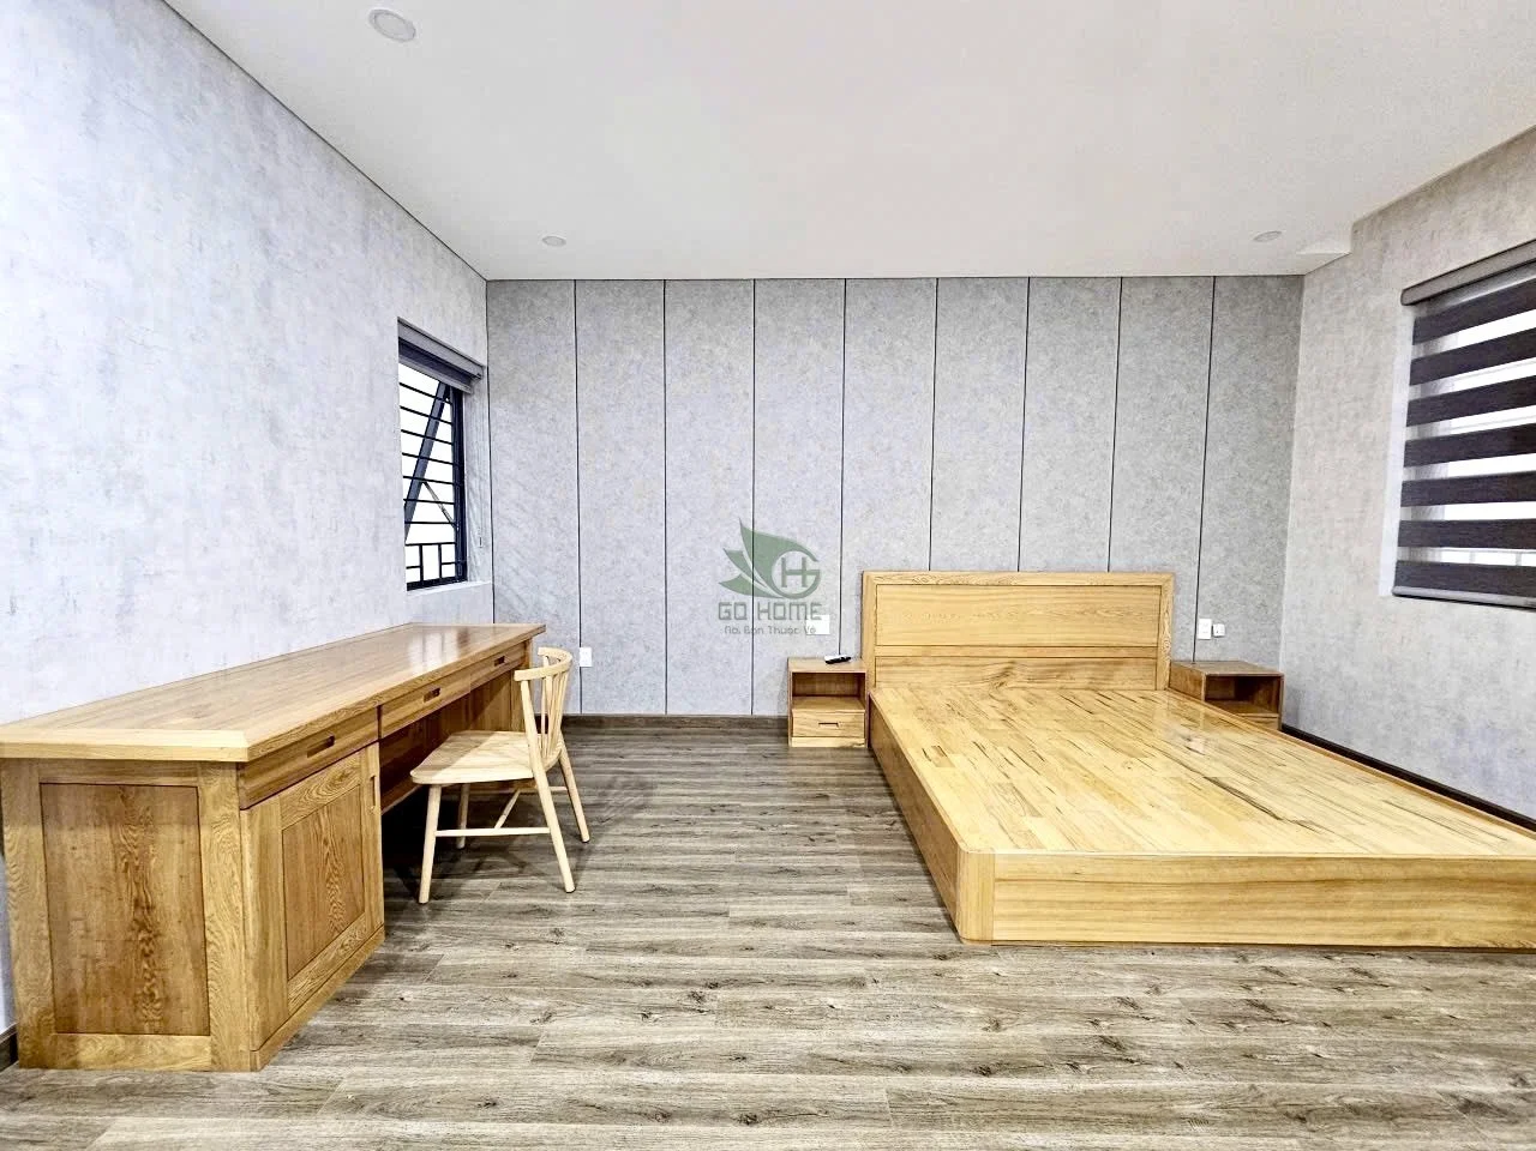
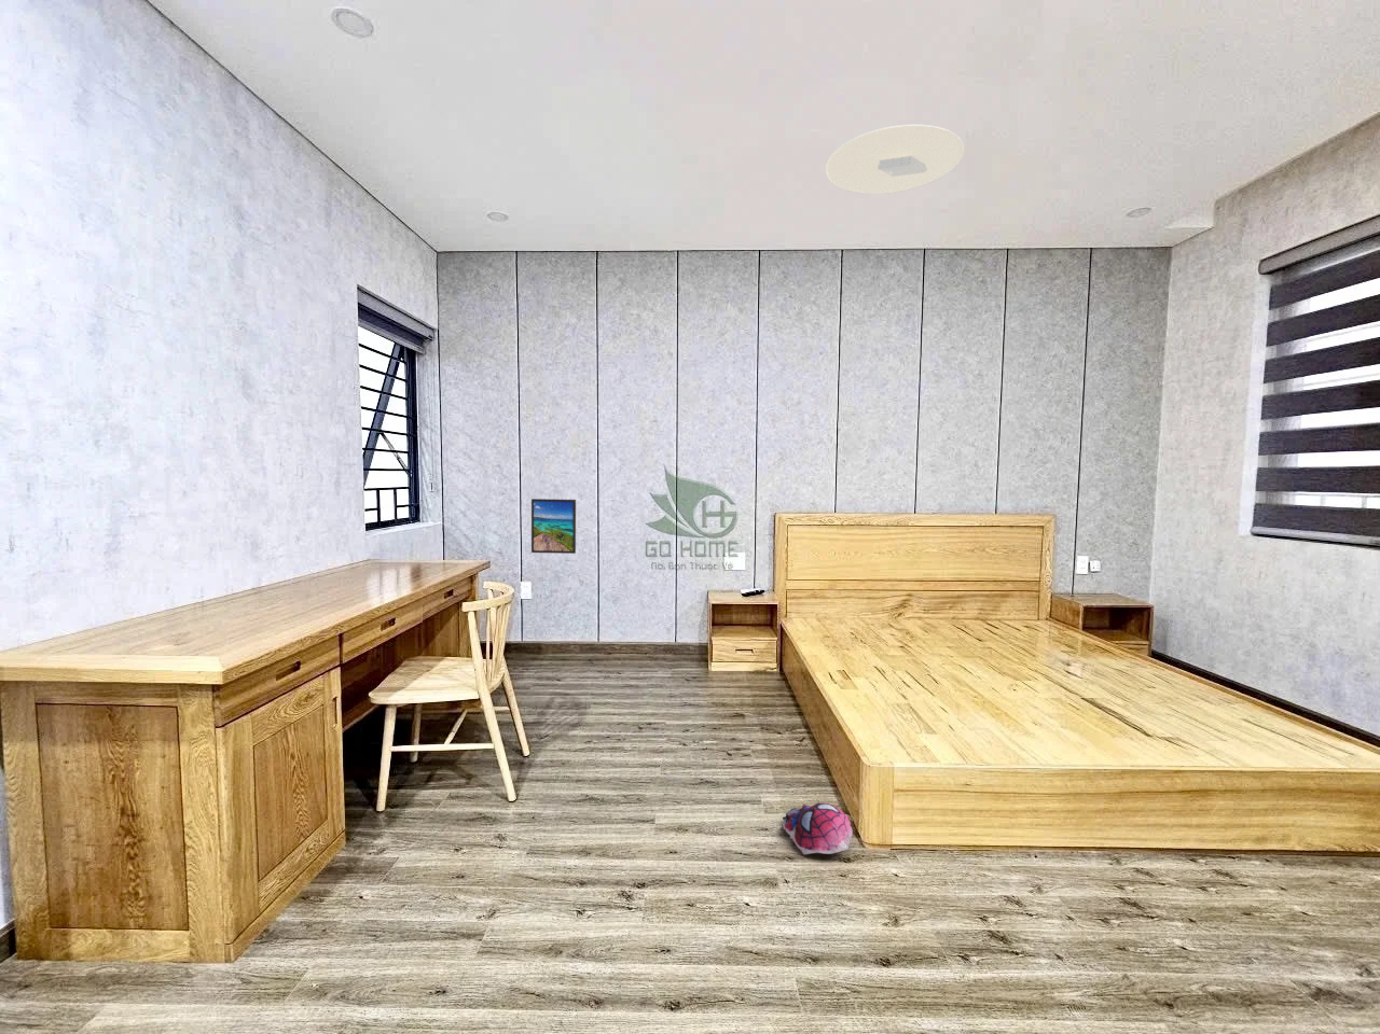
+ ceiling light [825,124,965,194]
+ plush toy [780,803,854,856]
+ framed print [530,497,577,555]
